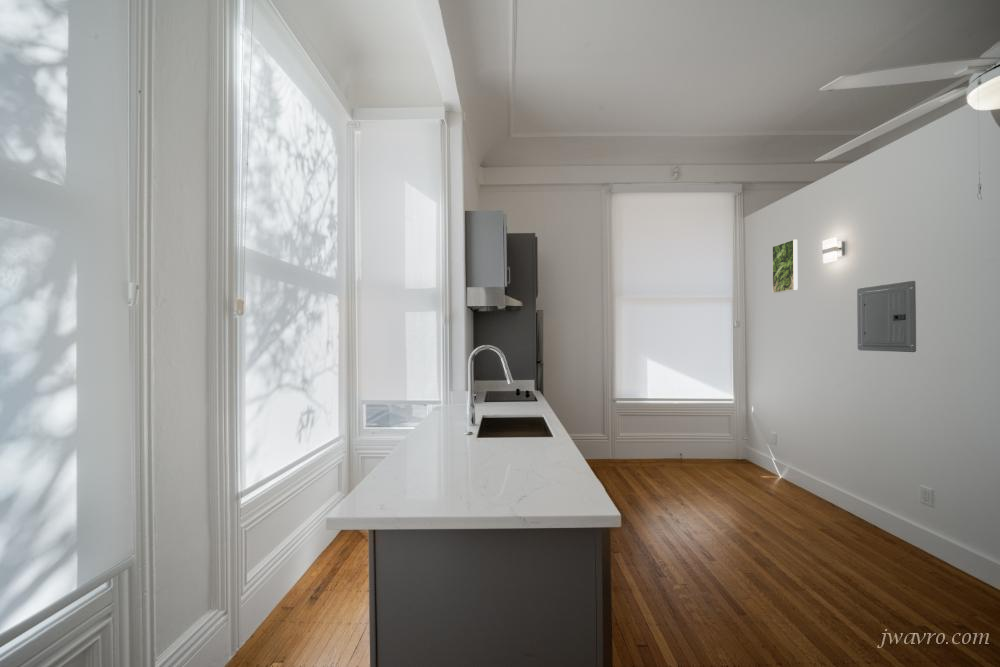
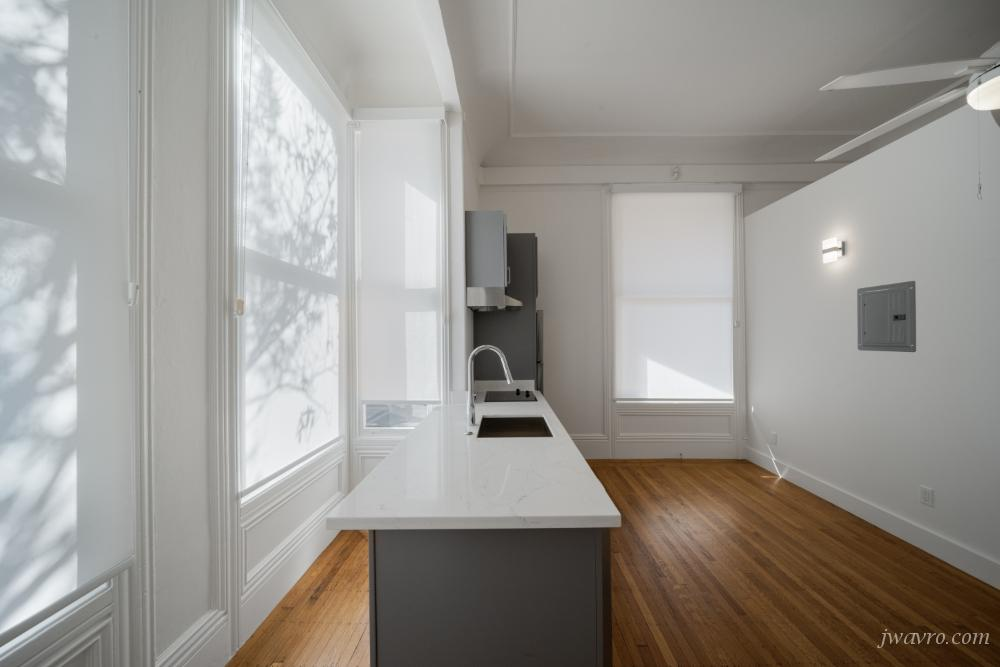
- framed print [771,238,799,294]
